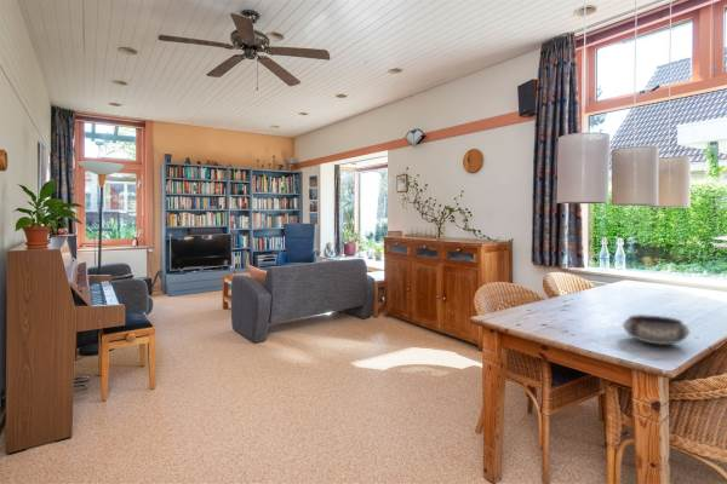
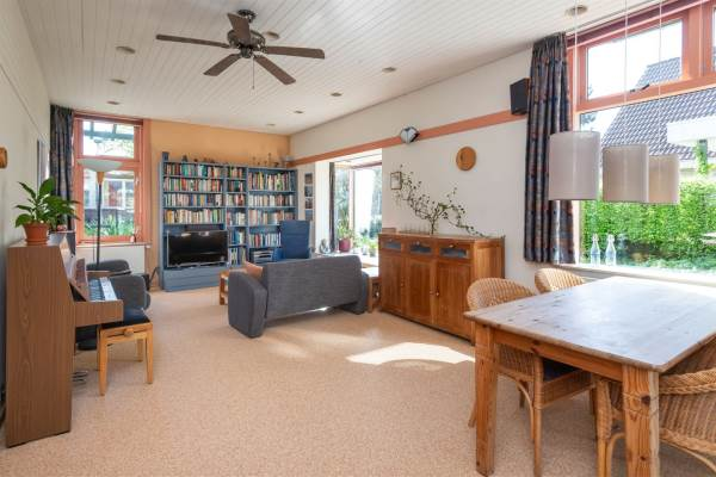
- bowl [622,313,692,346]
